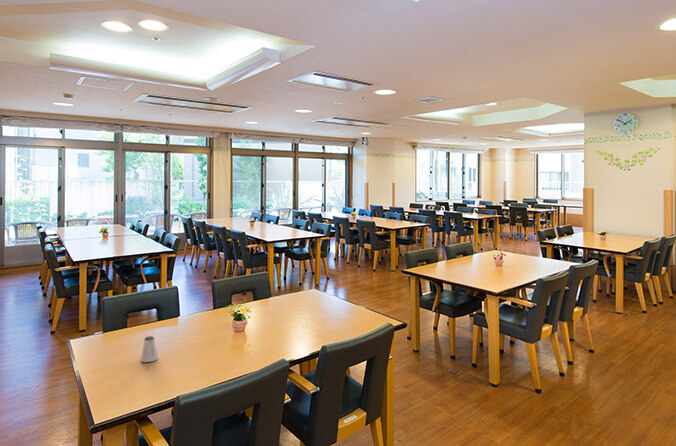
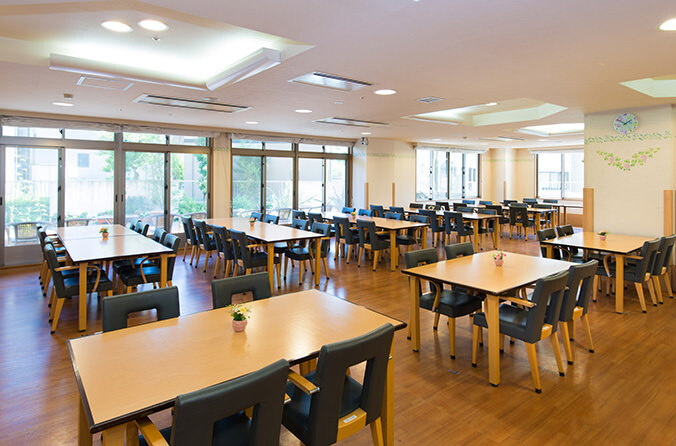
- saltshaker [140,335,159,363]
